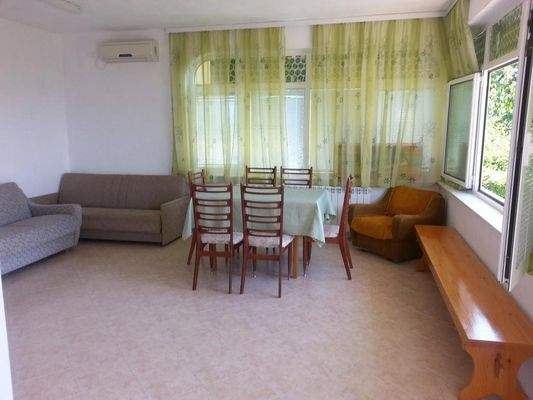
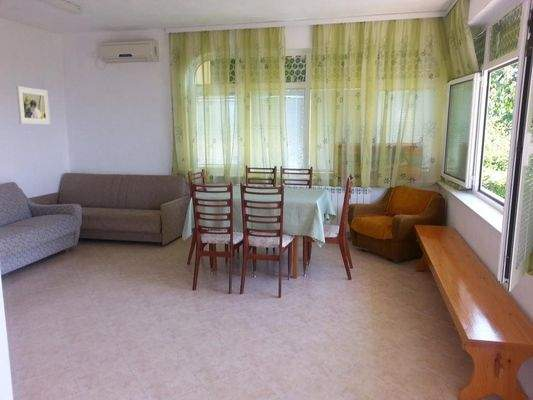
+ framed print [16,85,51,126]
